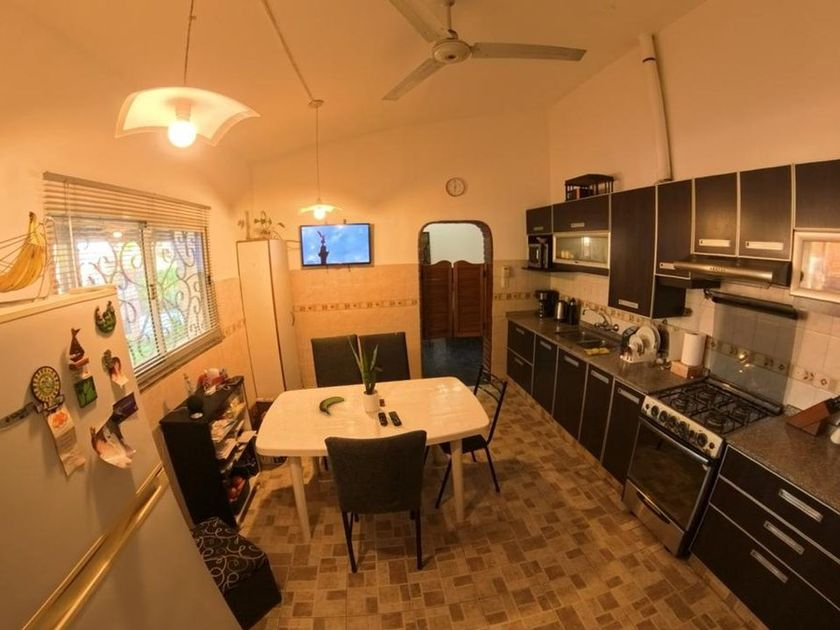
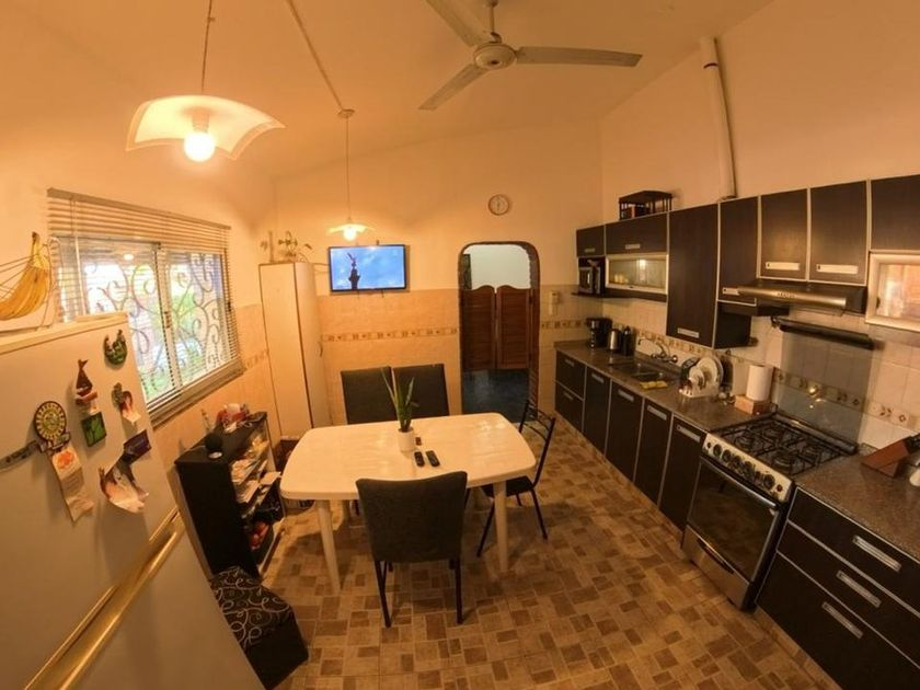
- banana [318,396,345,415]
